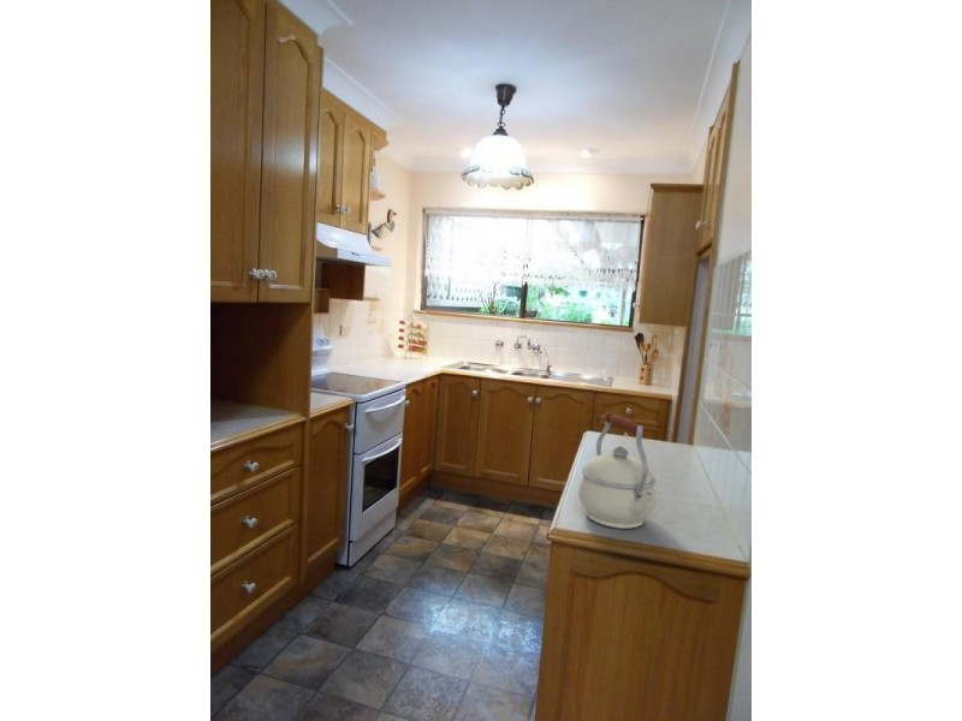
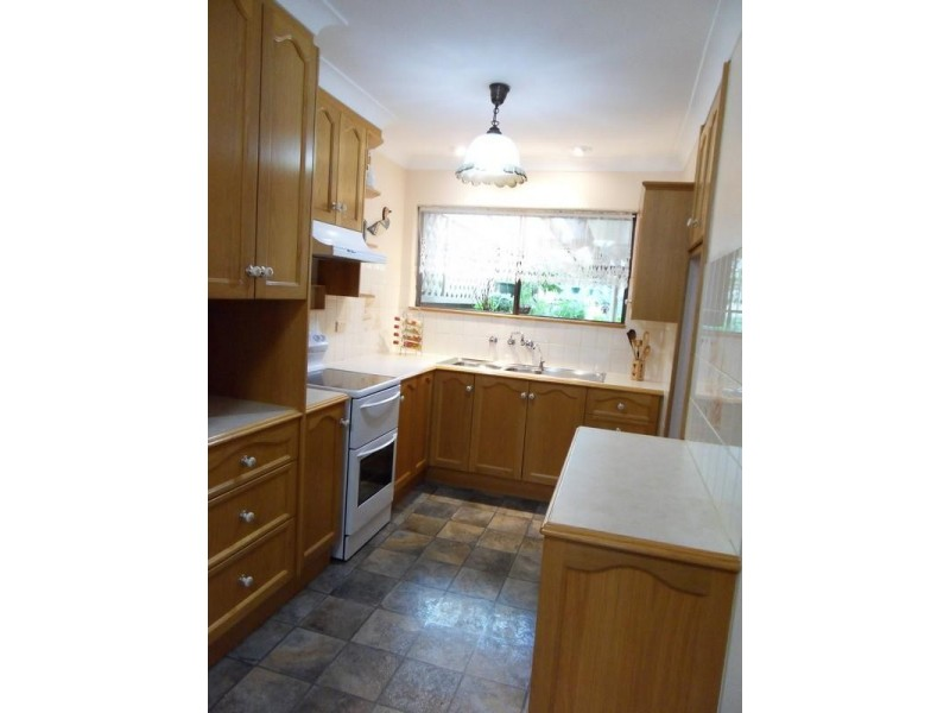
- kettle [577,411,658,530]
